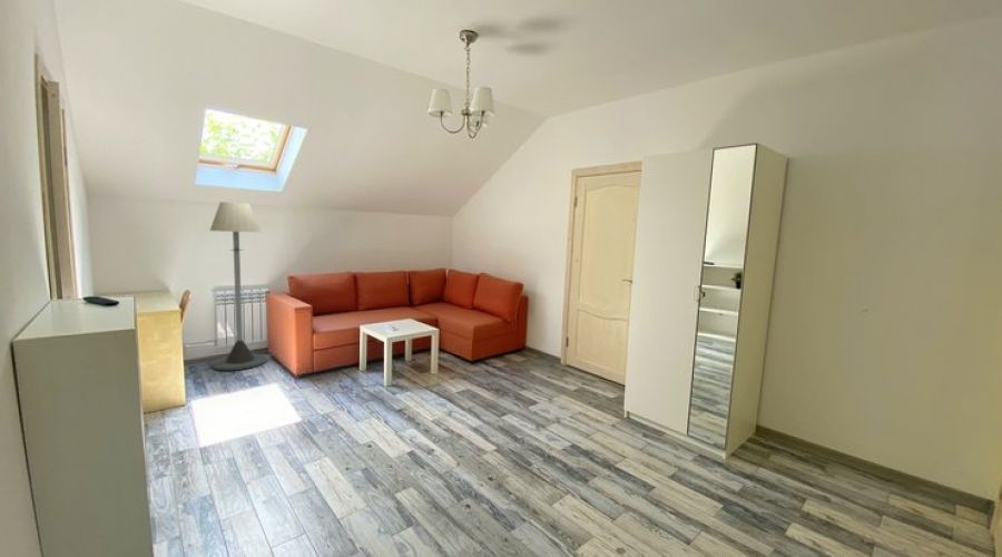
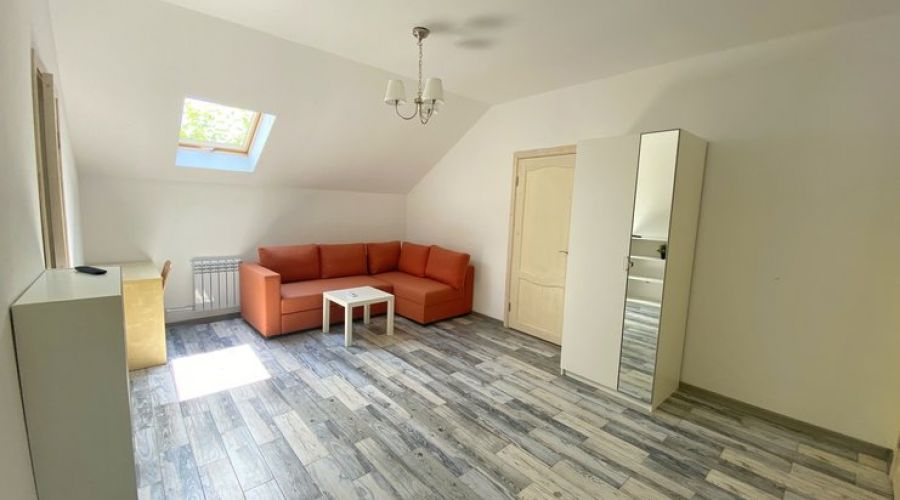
- floor lamp [208,201,268,372]
